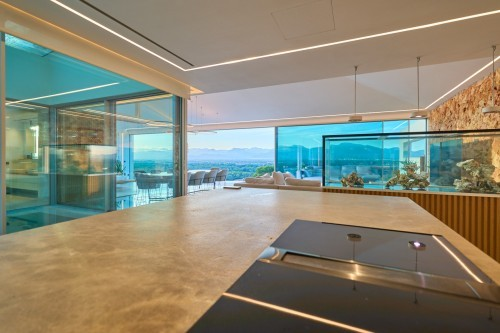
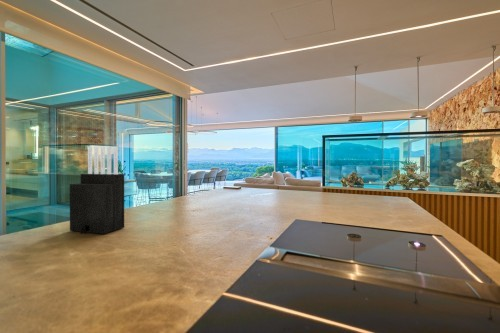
+ knife block [69,146,125,235]
